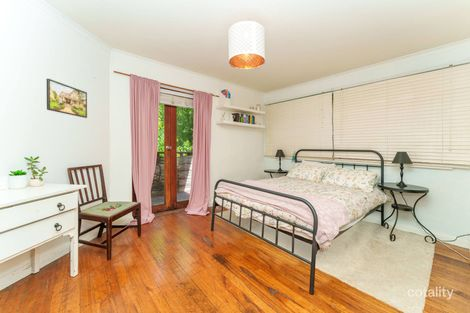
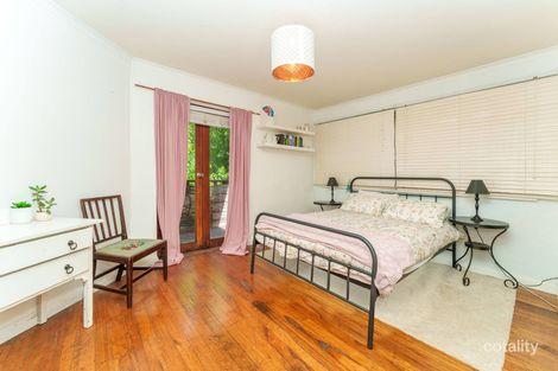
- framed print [46,78,88,119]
